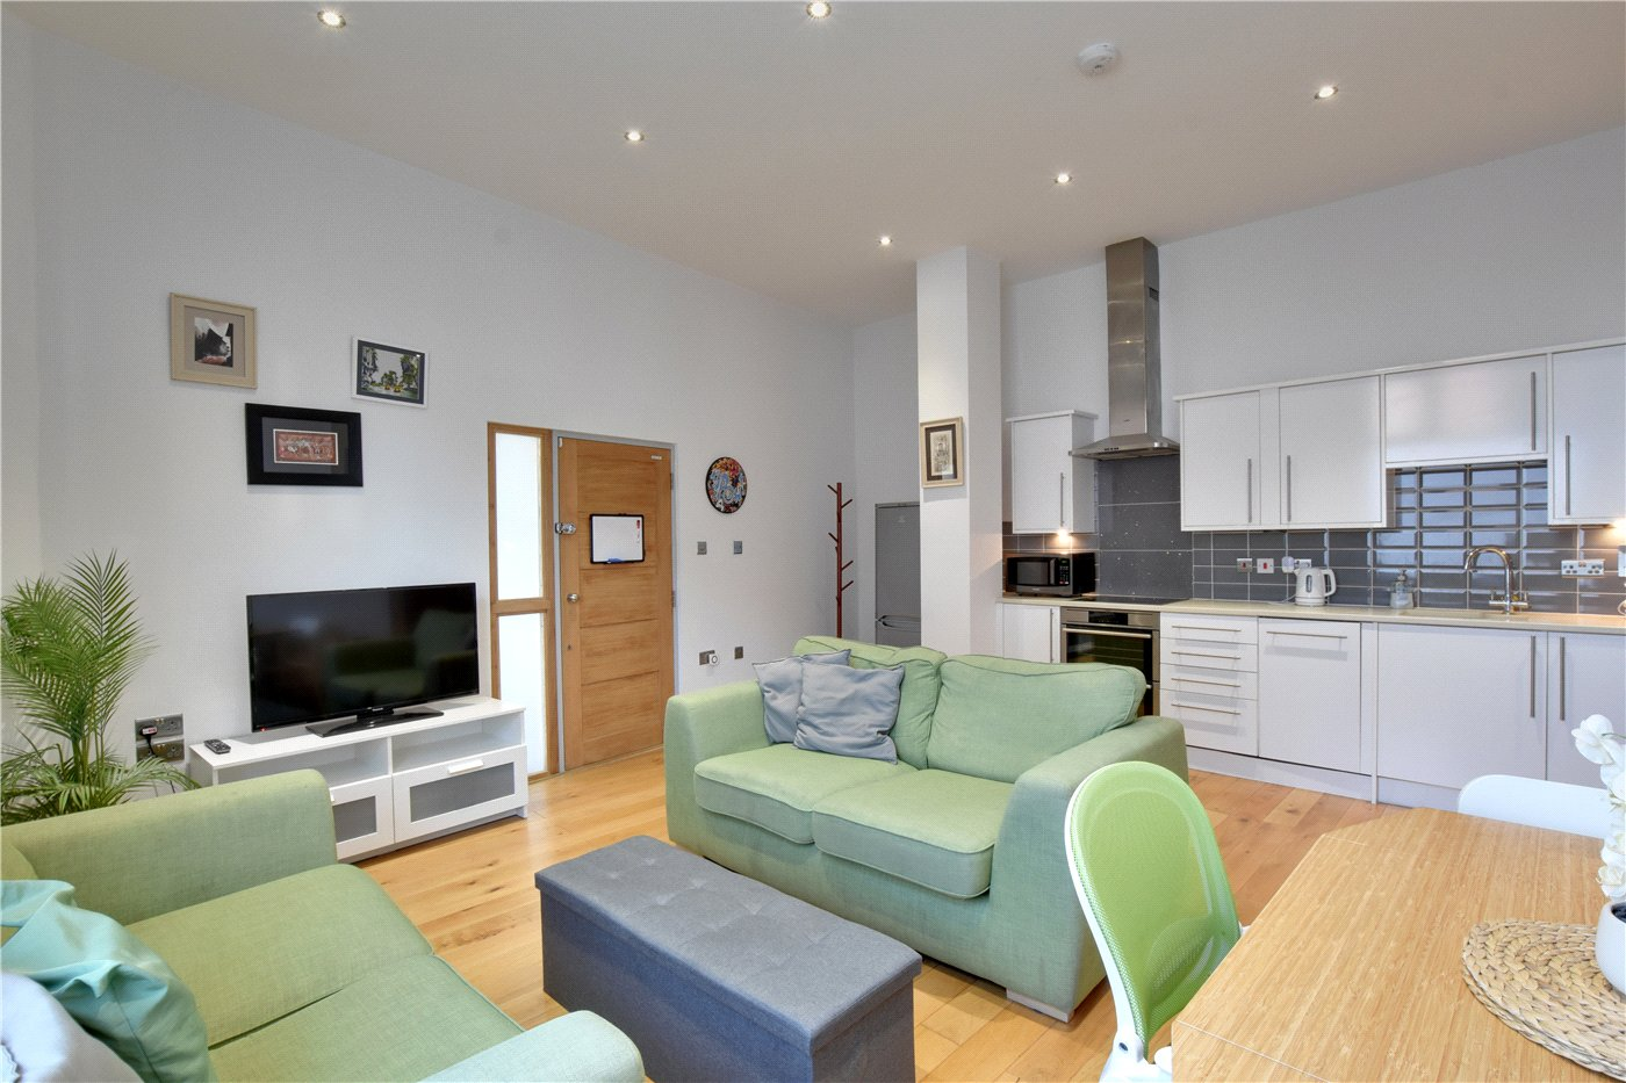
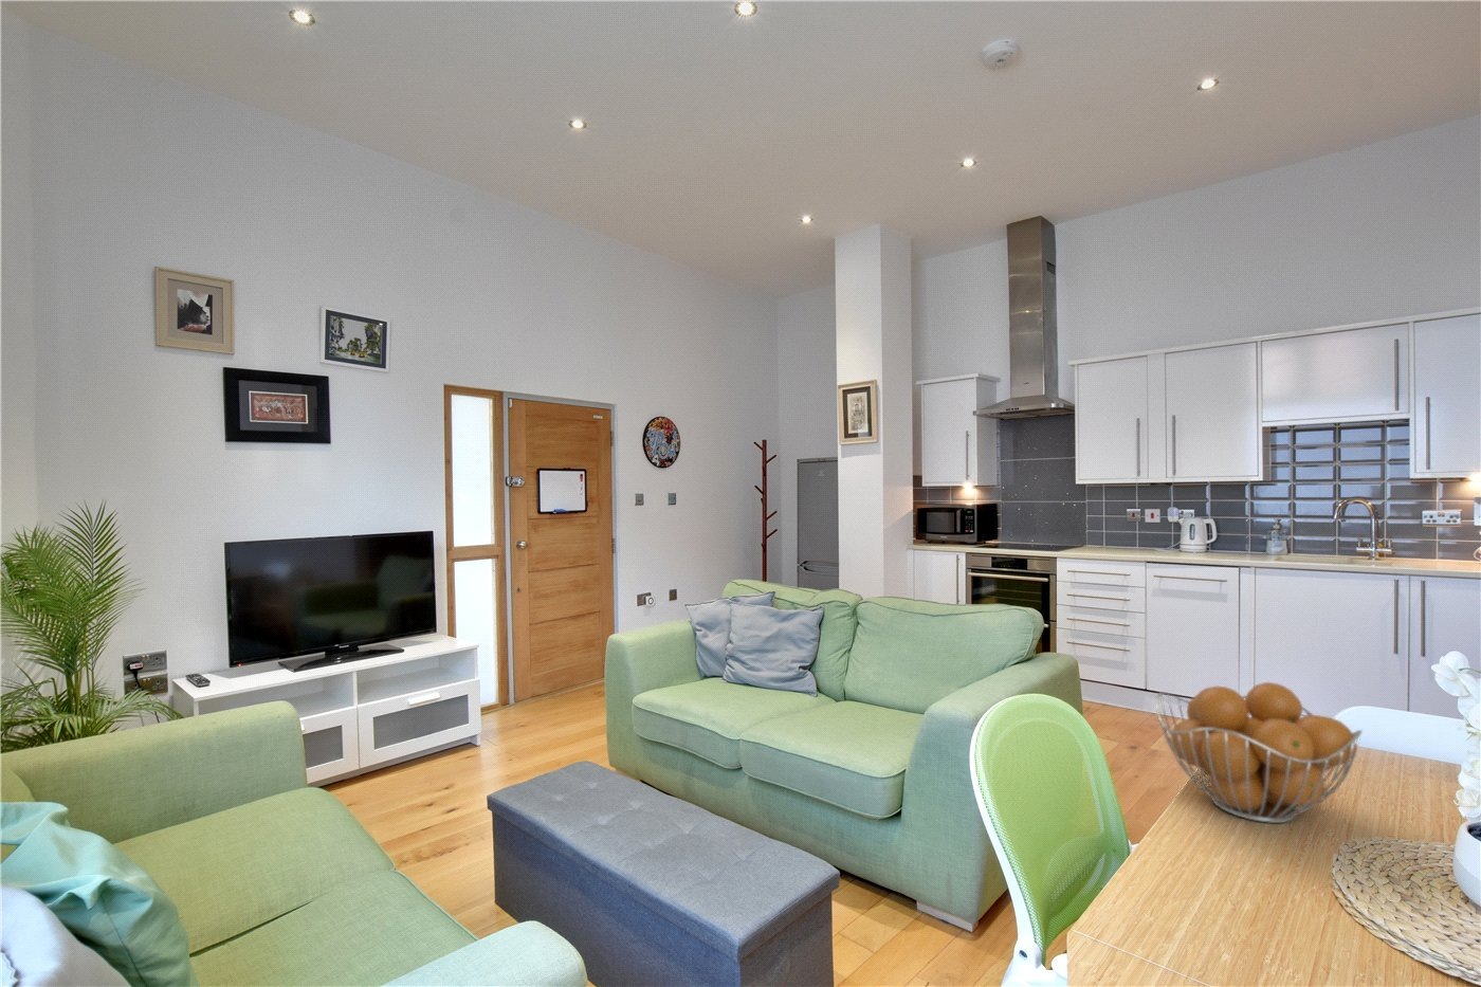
+ fruit basket [1155,681,1363,824]
